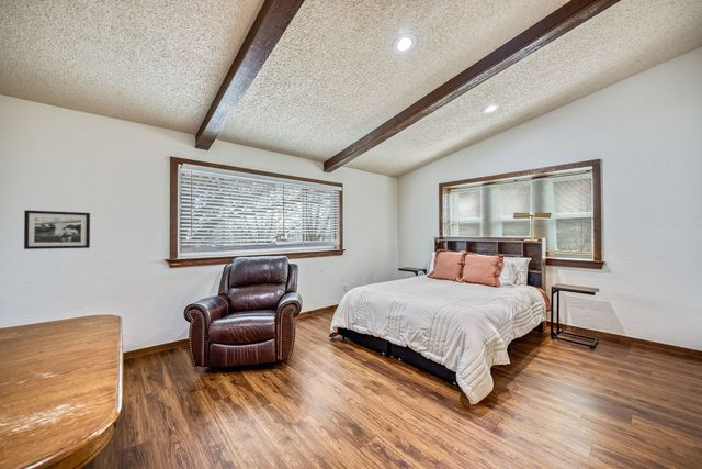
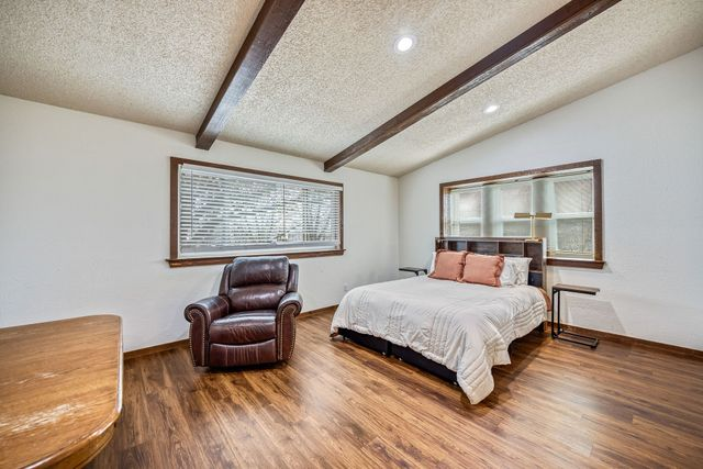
- picture frame [23,209,91,250]
